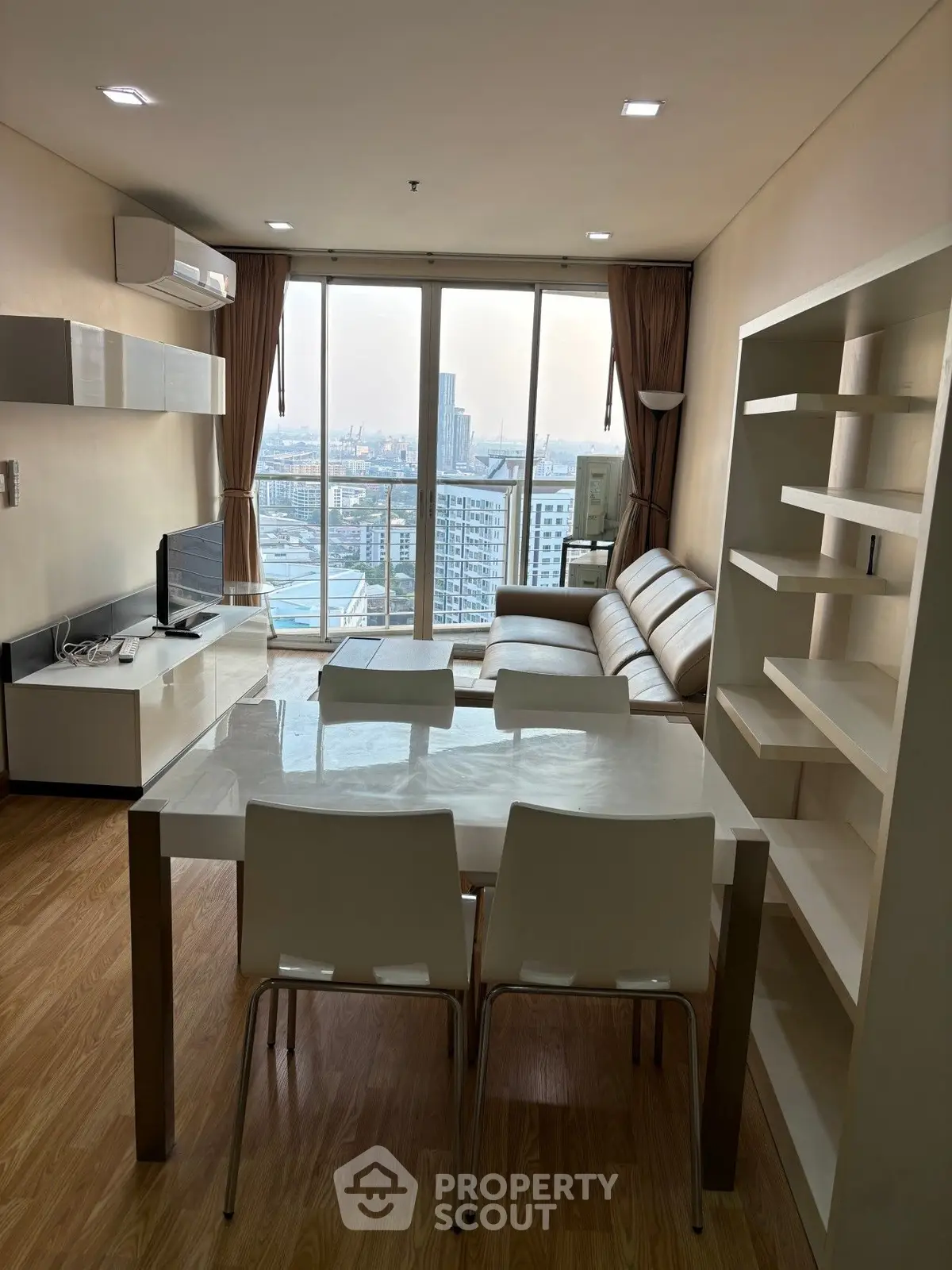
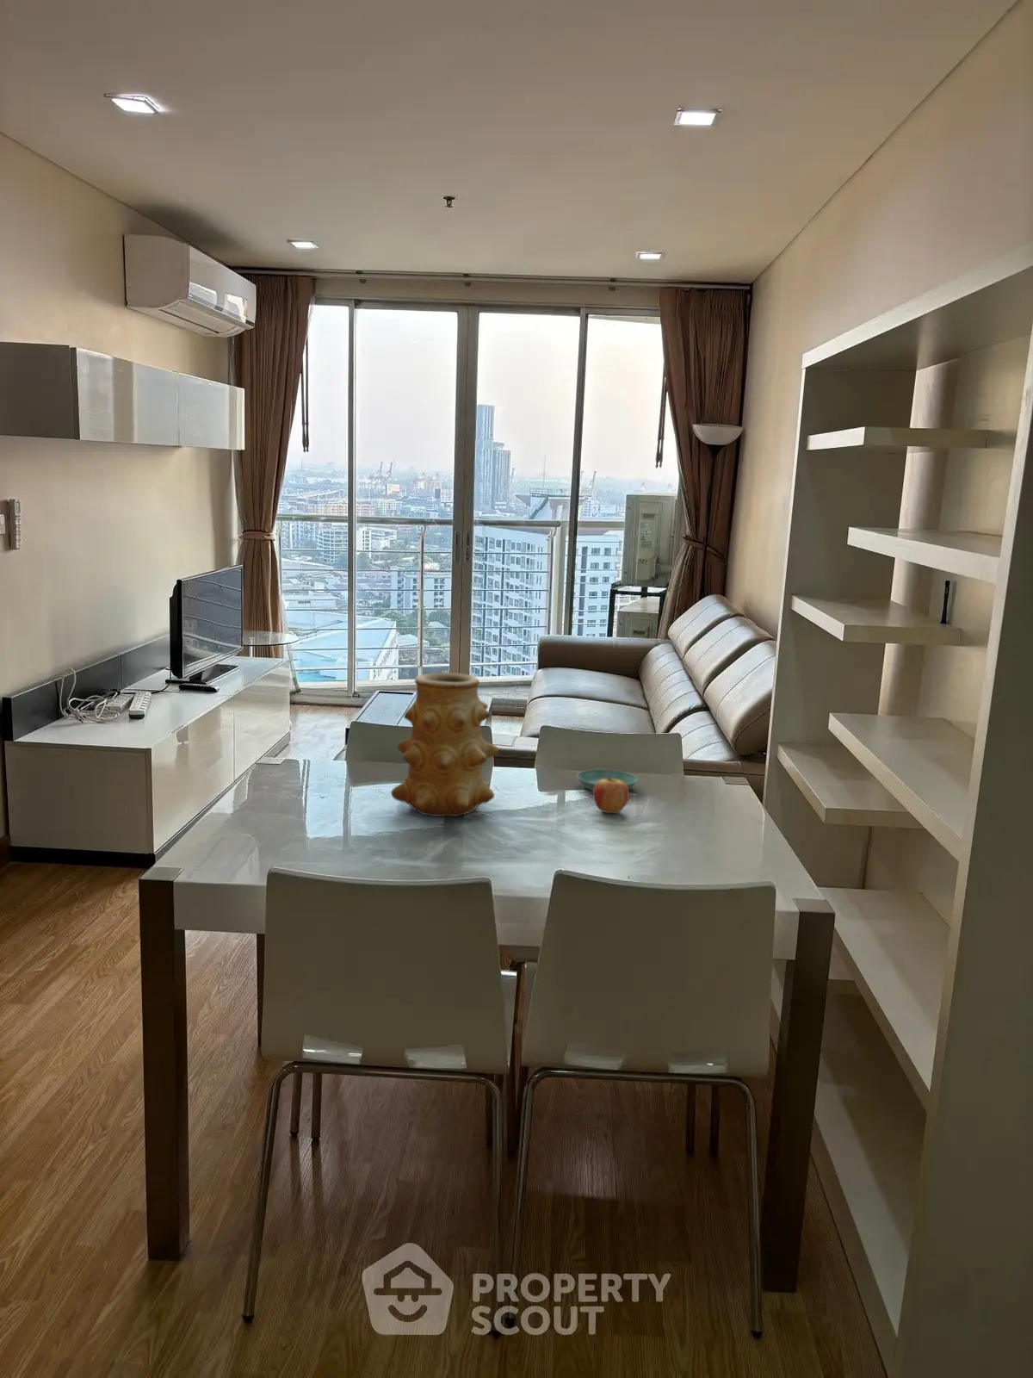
+ saucer [576,769,638,791]
+ vase [390,672,499,817]
+ fruit [592,775,630,814]
